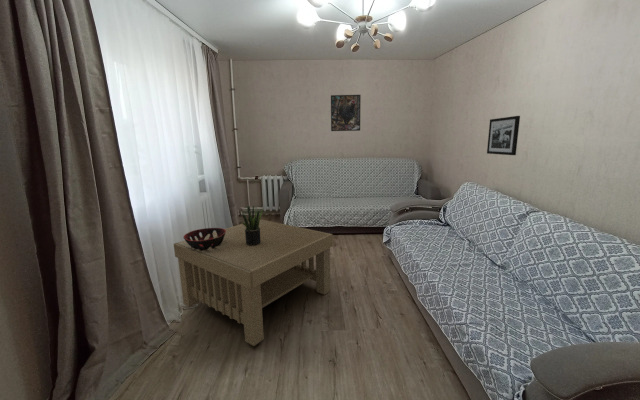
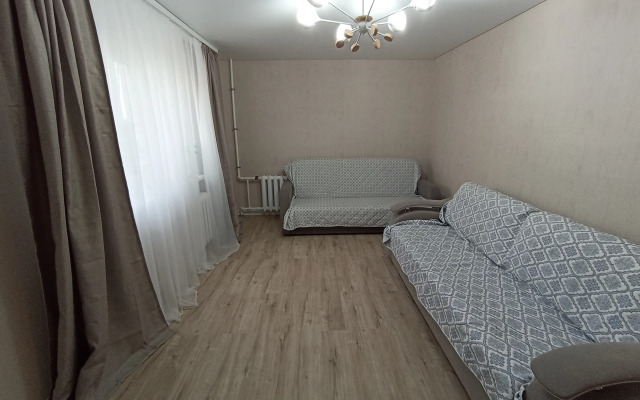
- picture frame [486,115,521,156]
- coffee table [173,218,334,347]
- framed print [330,94,362,132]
- decorative bowl [183,227,226,250]
- potted plant [241,204,264,246]
